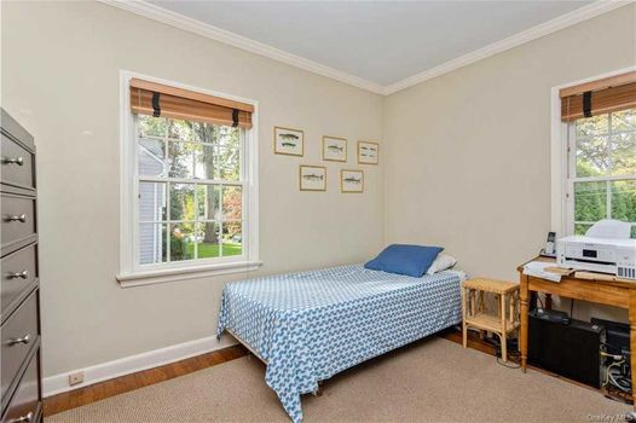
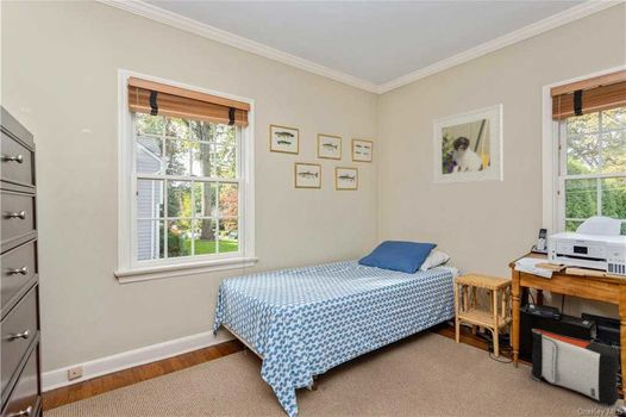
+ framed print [432,104,503,186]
+ backpack [530,328,620,407]
